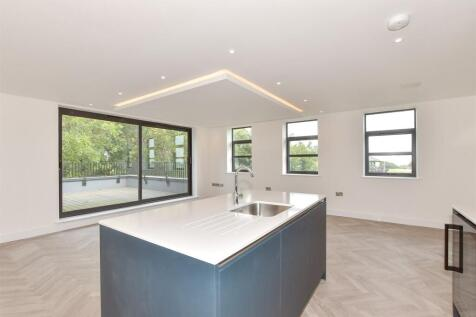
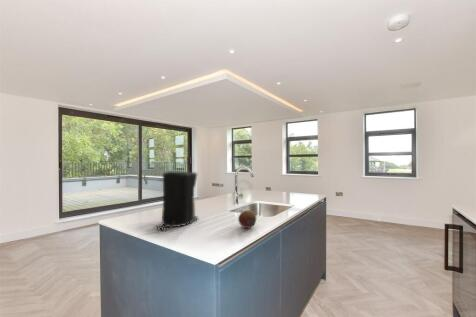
+ fruit [237,209,257,229]
+ coffee maker [155,171,200,231]
